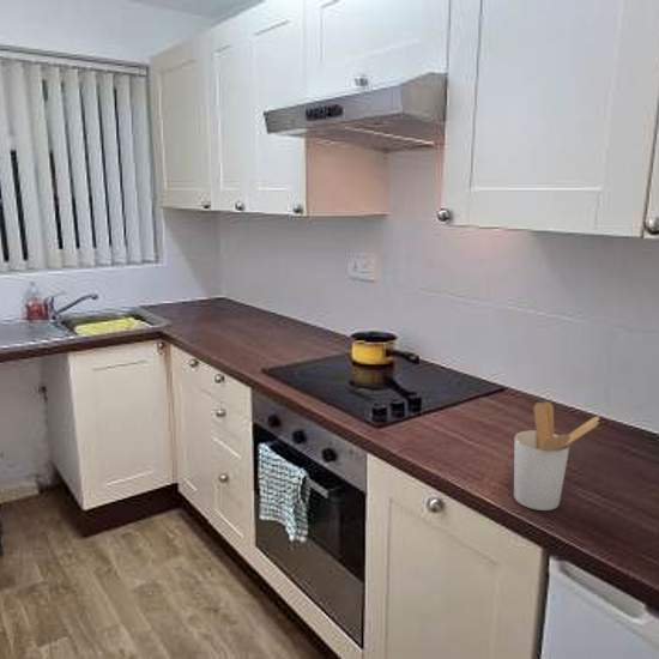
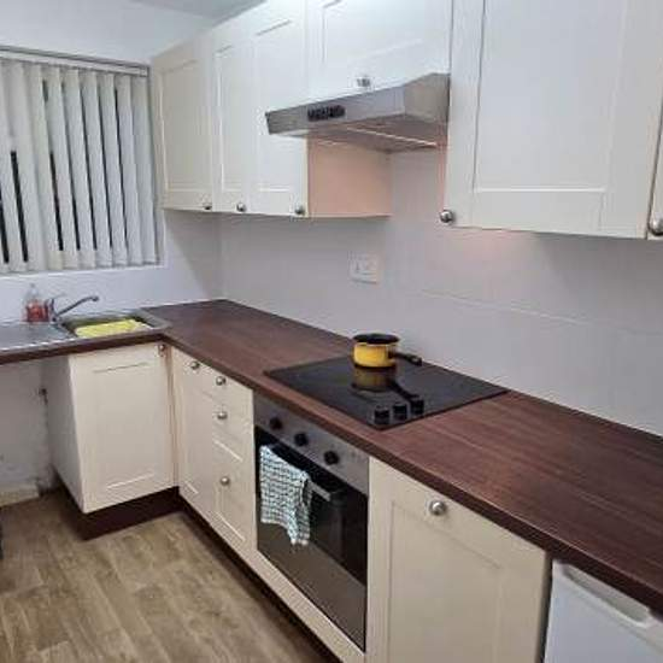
- utensil holder [513,400,600,512]
